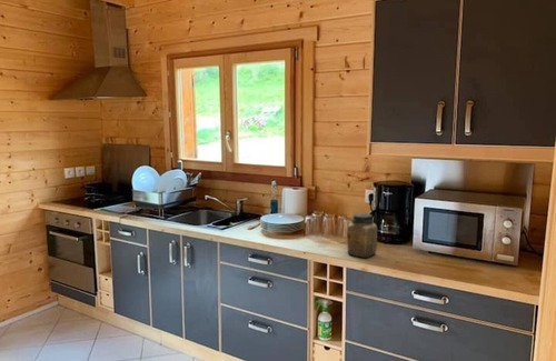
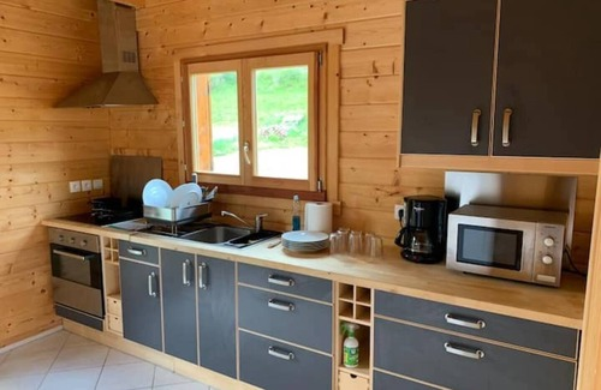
- jar [346,212,378,259]
